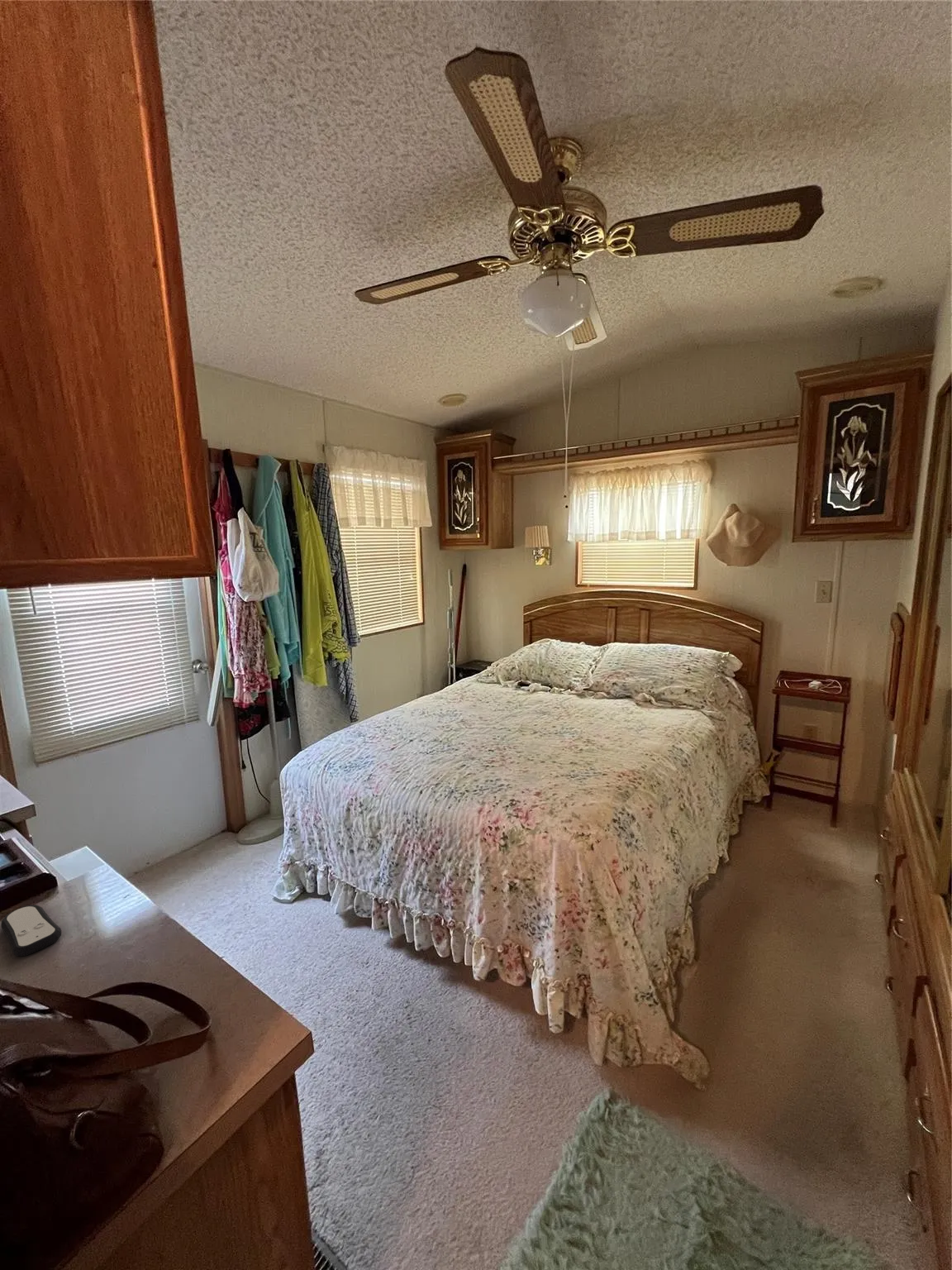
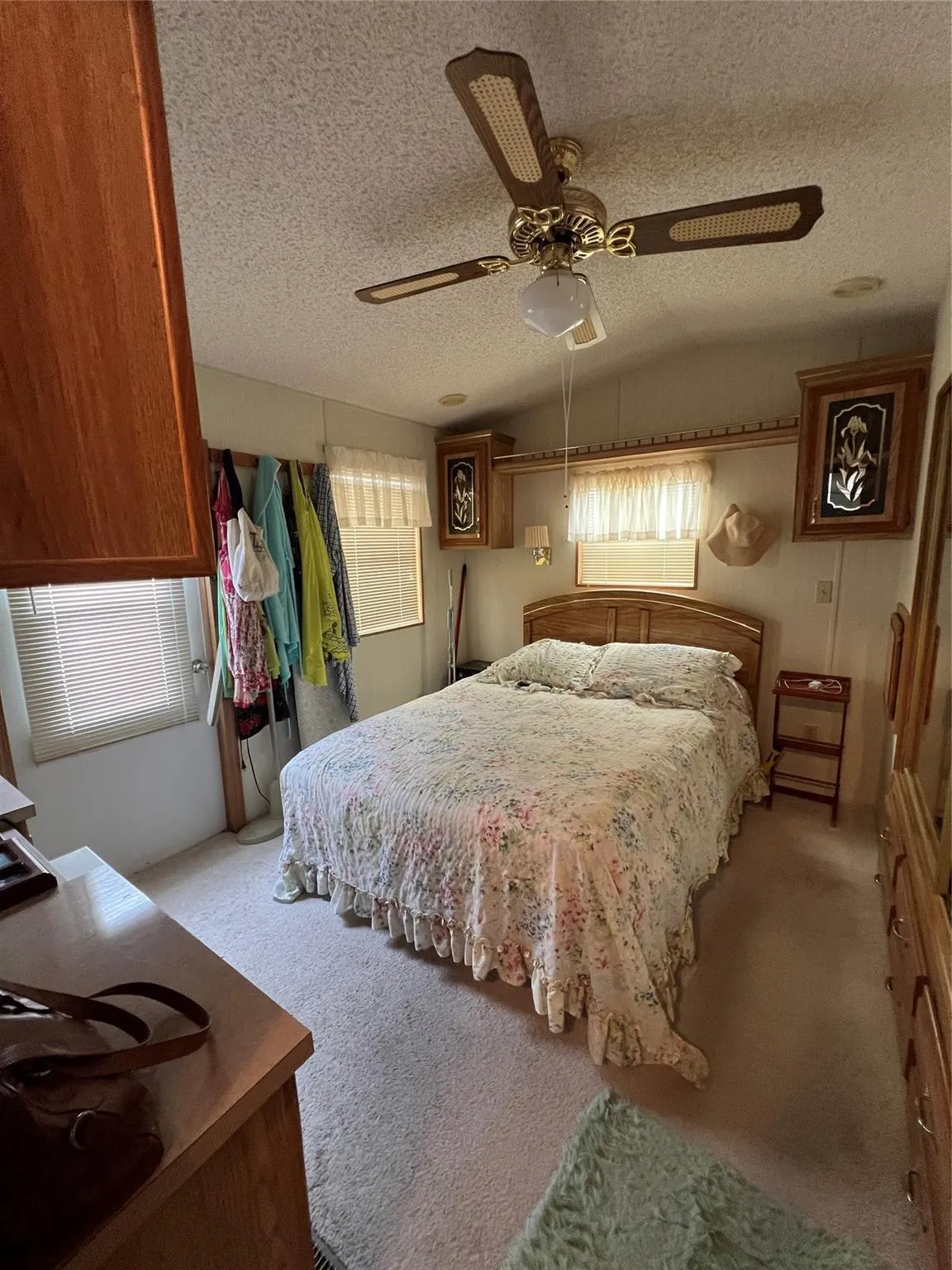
- remote control [0,905,62,957]
